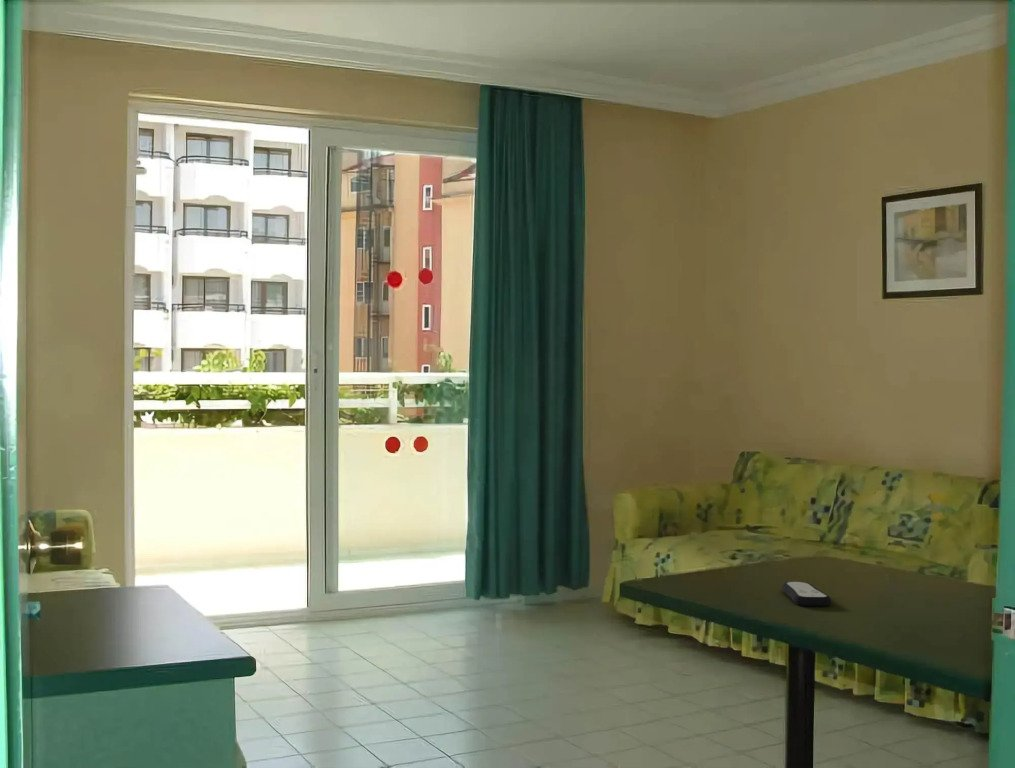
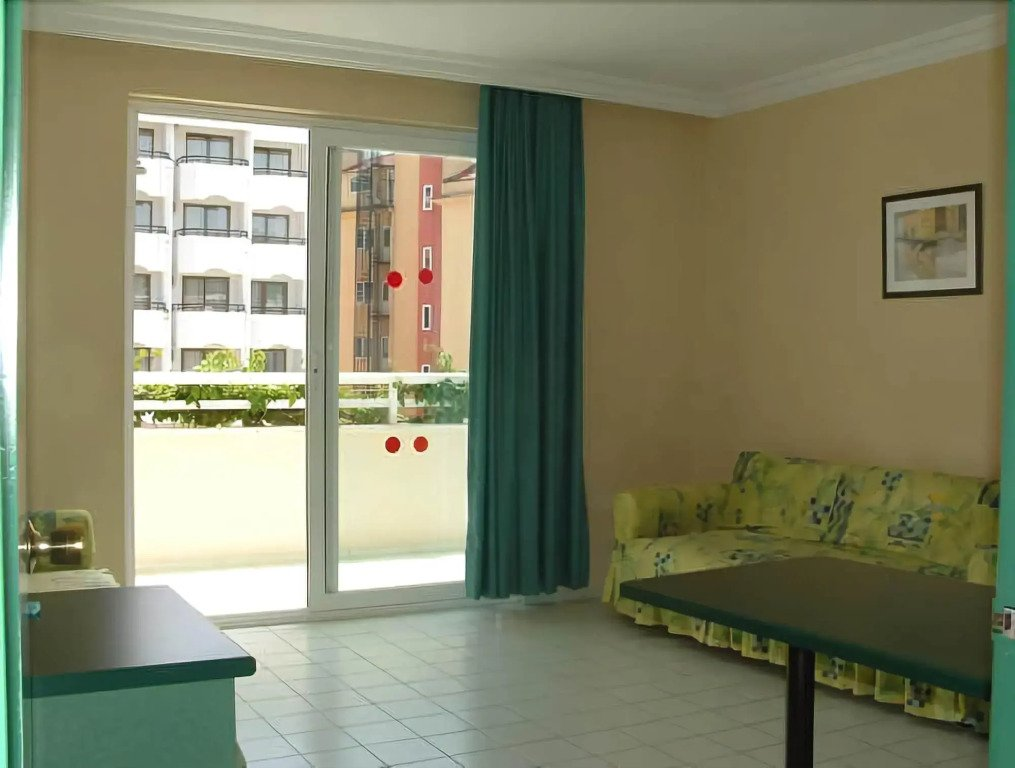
- remote control [781,581,832,607]
